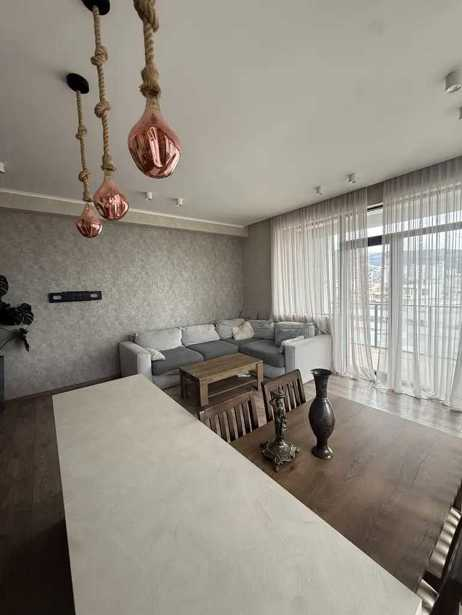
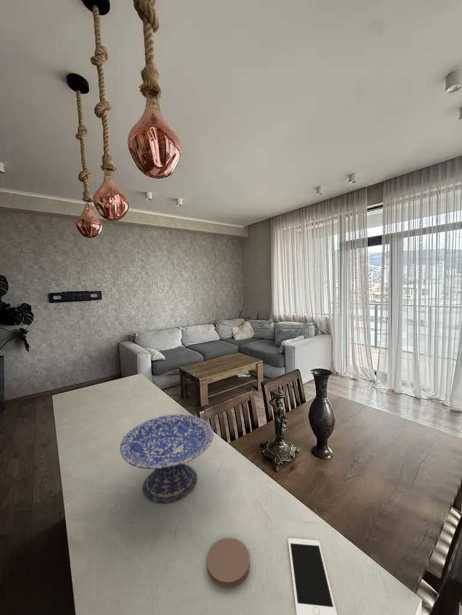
+ cell phone [287,537,338,615]
+ decorative bowl [119,413,215,504]
+ coaster [206,537,251,589]
